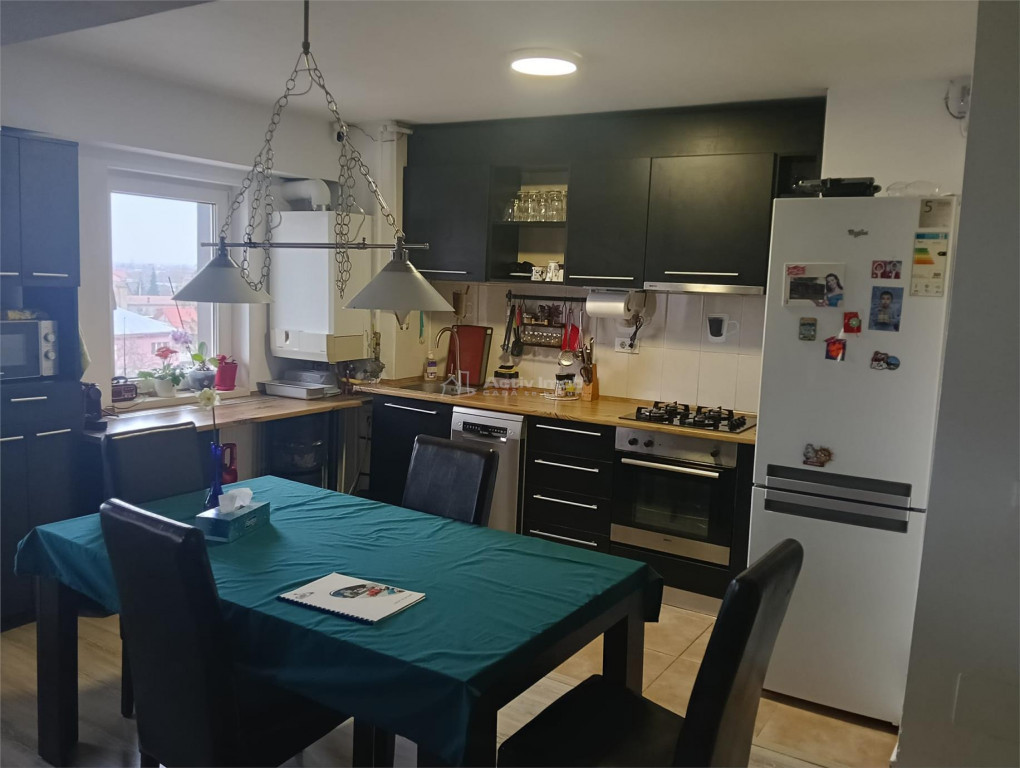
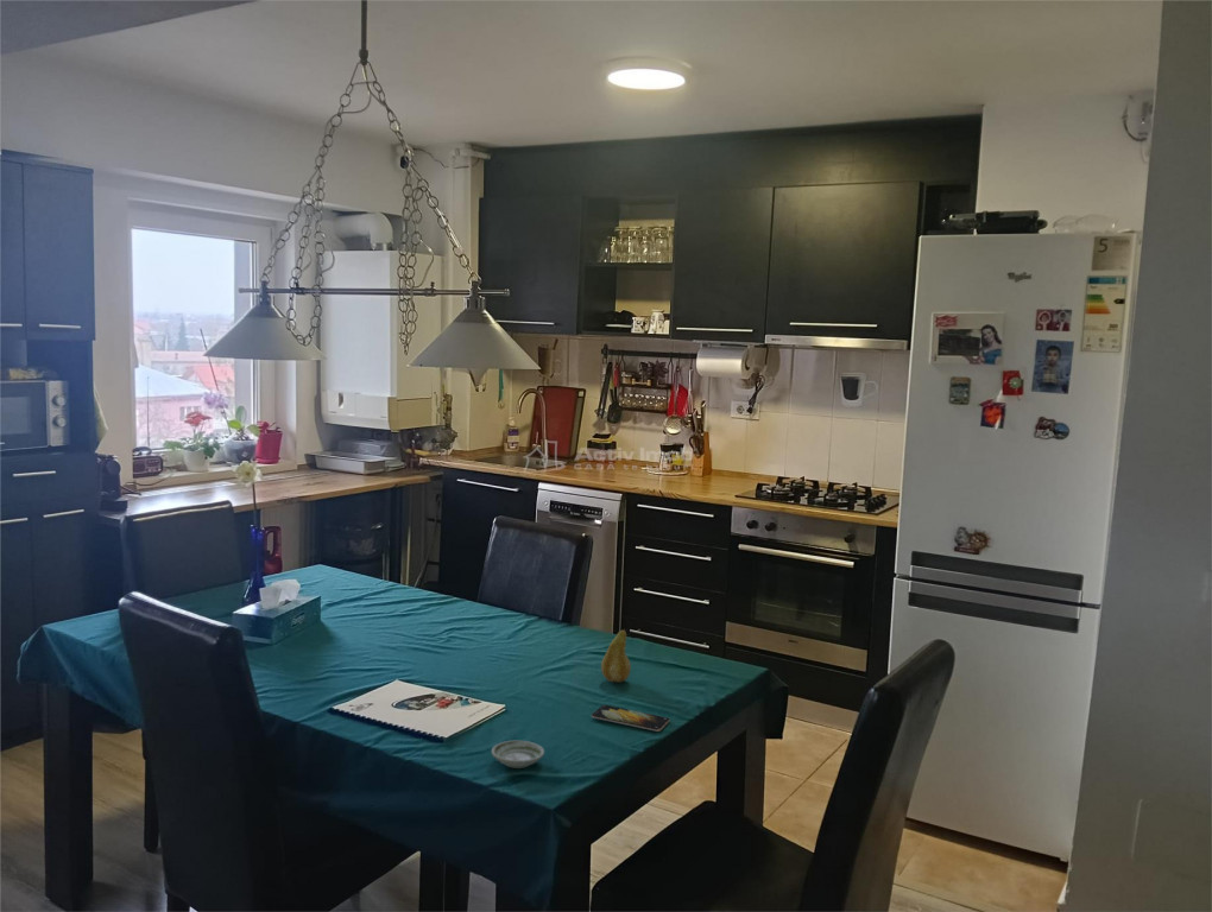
+ smartphone [591,704,670,733]
+ fruit [600,628,632,684]
+ saucer [491,740,545,770]
